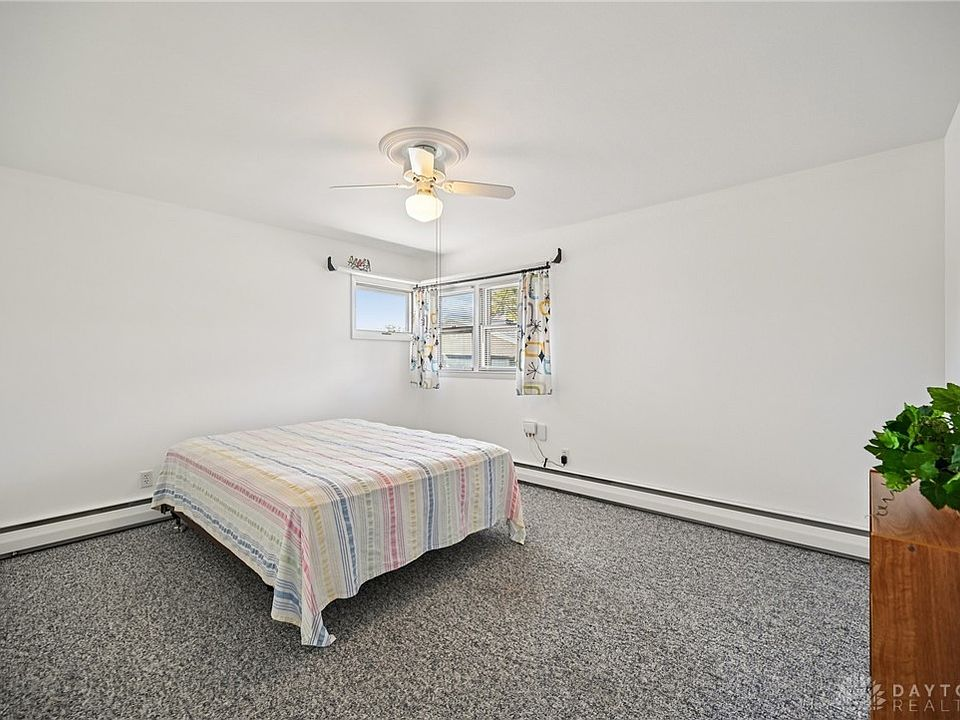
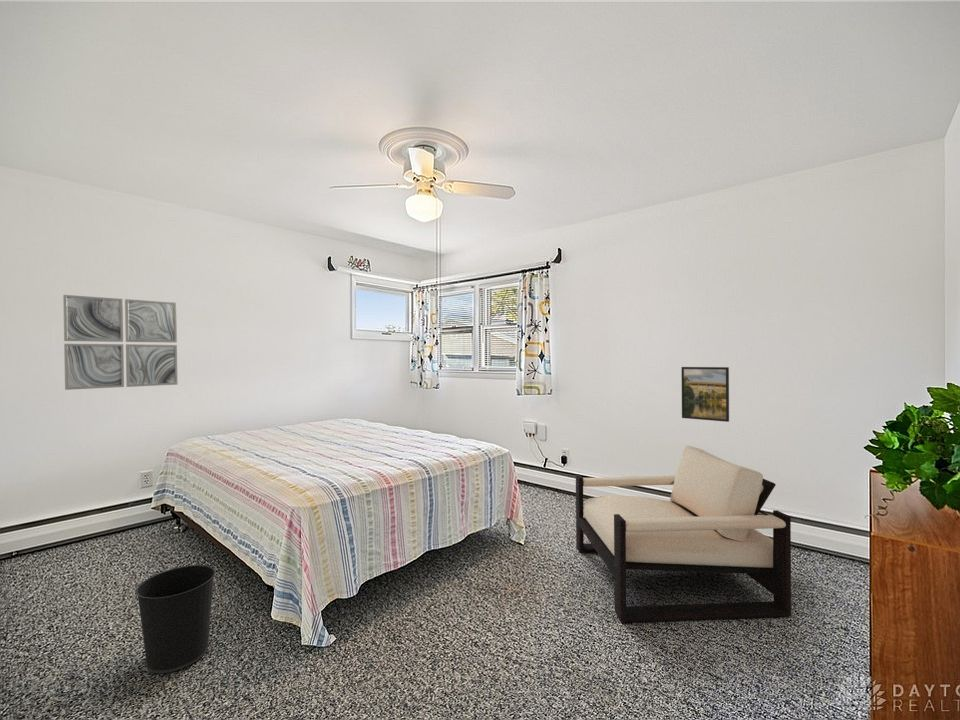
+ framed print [680,366,730,423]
+ wastebasket [135,564,216,674]
+ armchair [575,445,792,623]
+ wall art [62,294,179,391]
